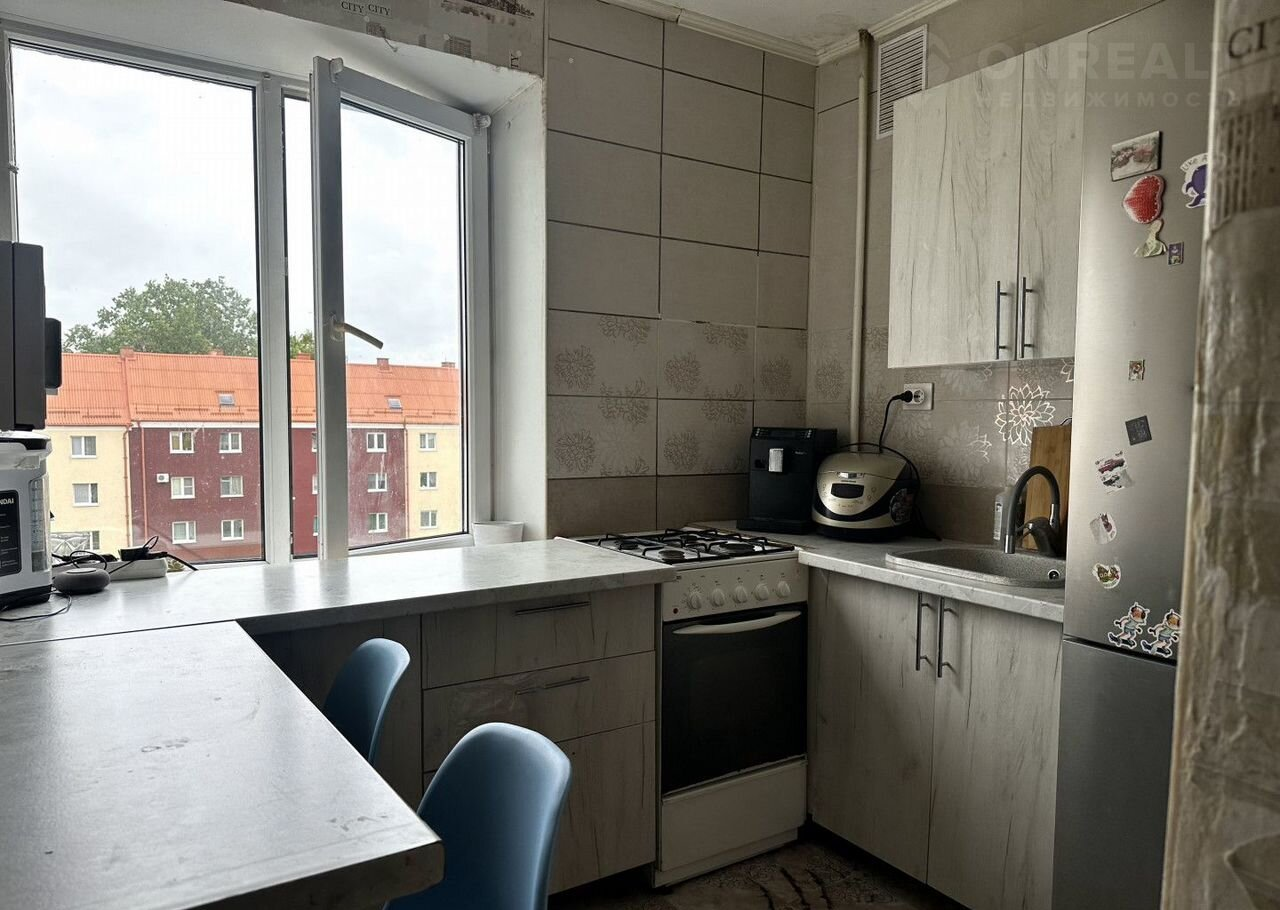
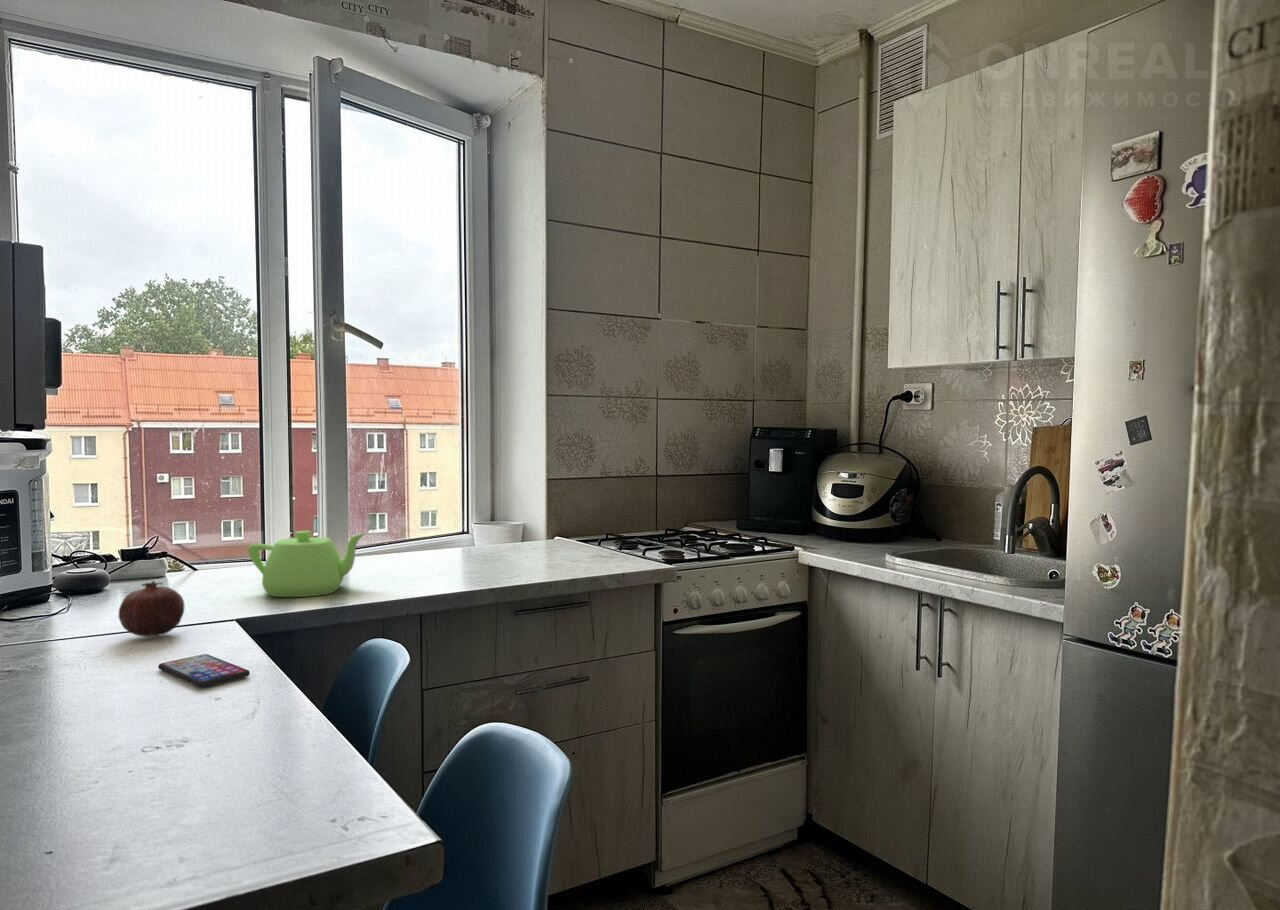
+ fruit [117,580,186,638]
+ teapot [247,530,367,598]
+ smartphone [157,653,251,688]
